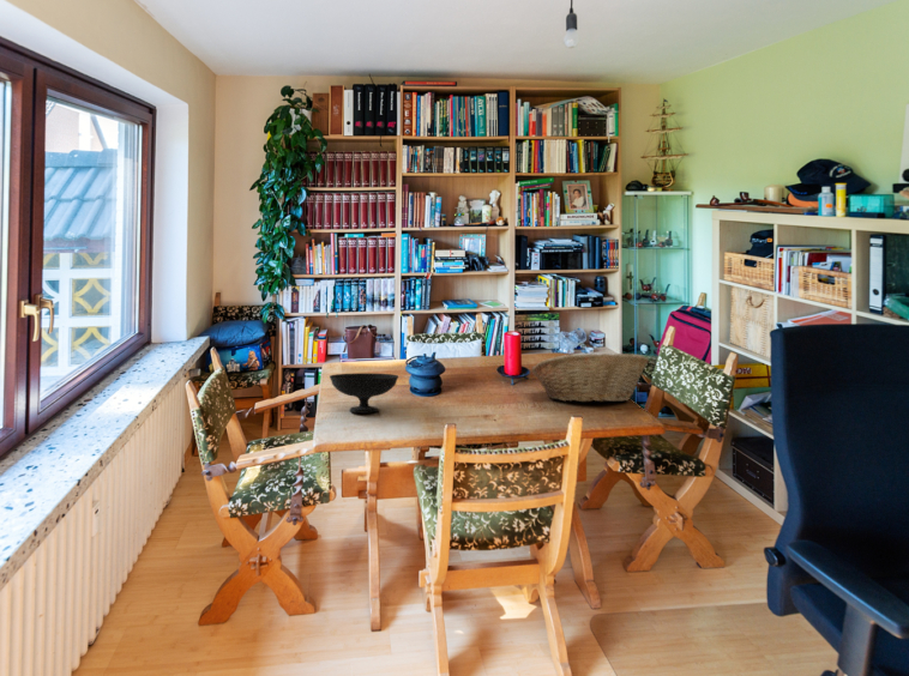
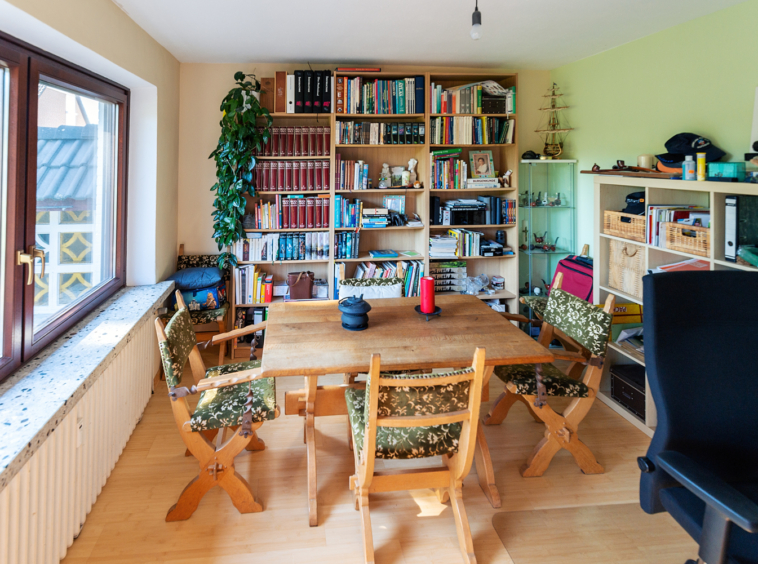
- fruit basket [530,352,650,404]
- bowl [329,372,399,415]
